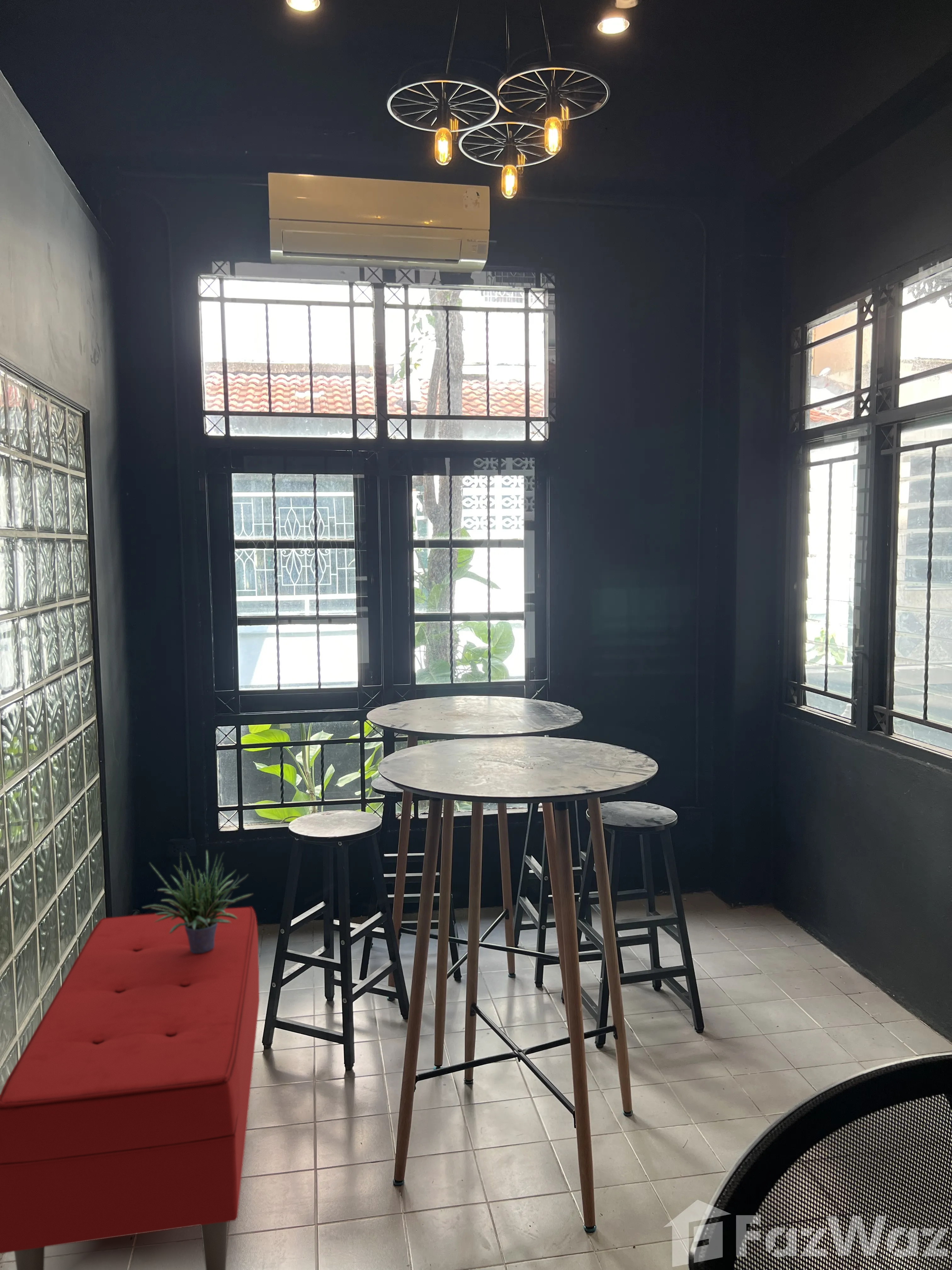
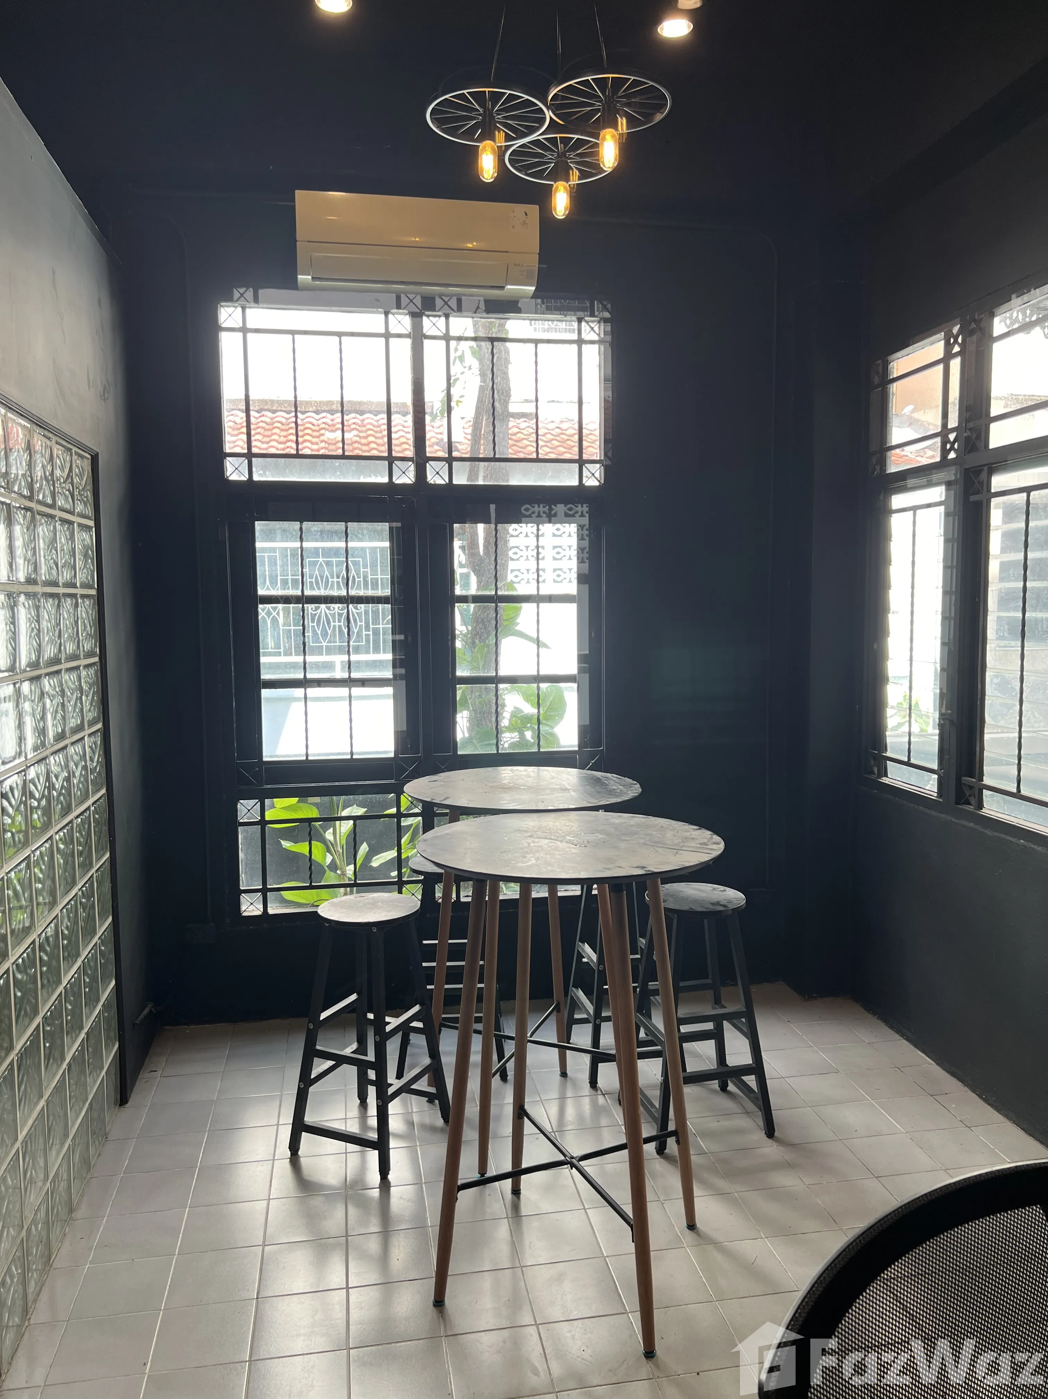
- bench [0,907,260,1270]
- potted plant [142,850,253,954]
